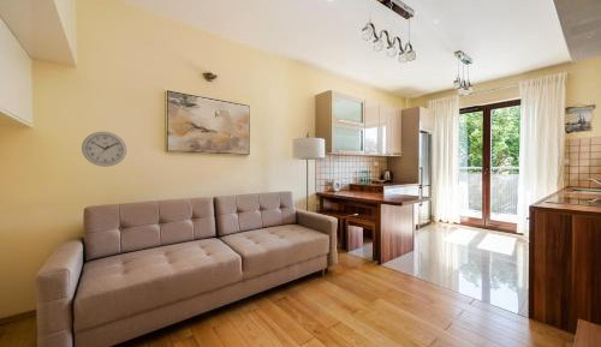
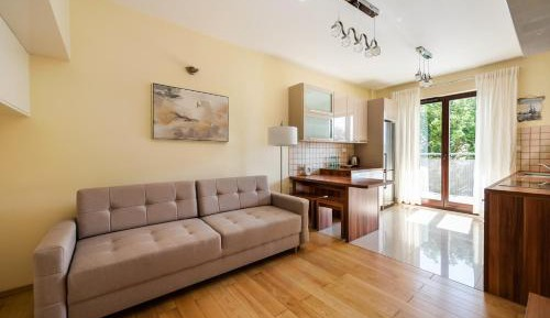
- wall clock [81,131,127,168]
